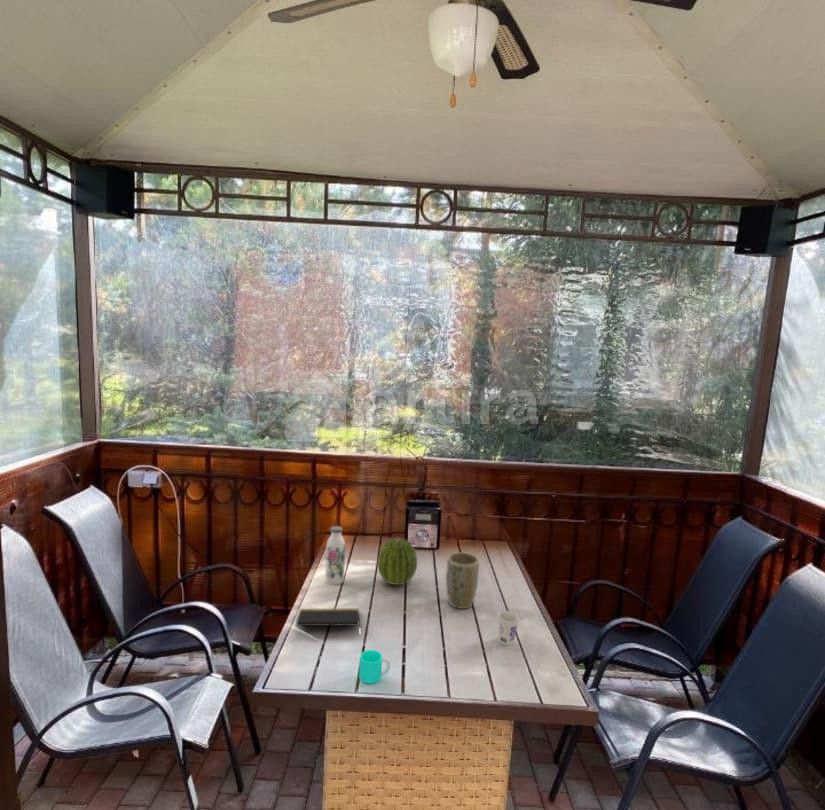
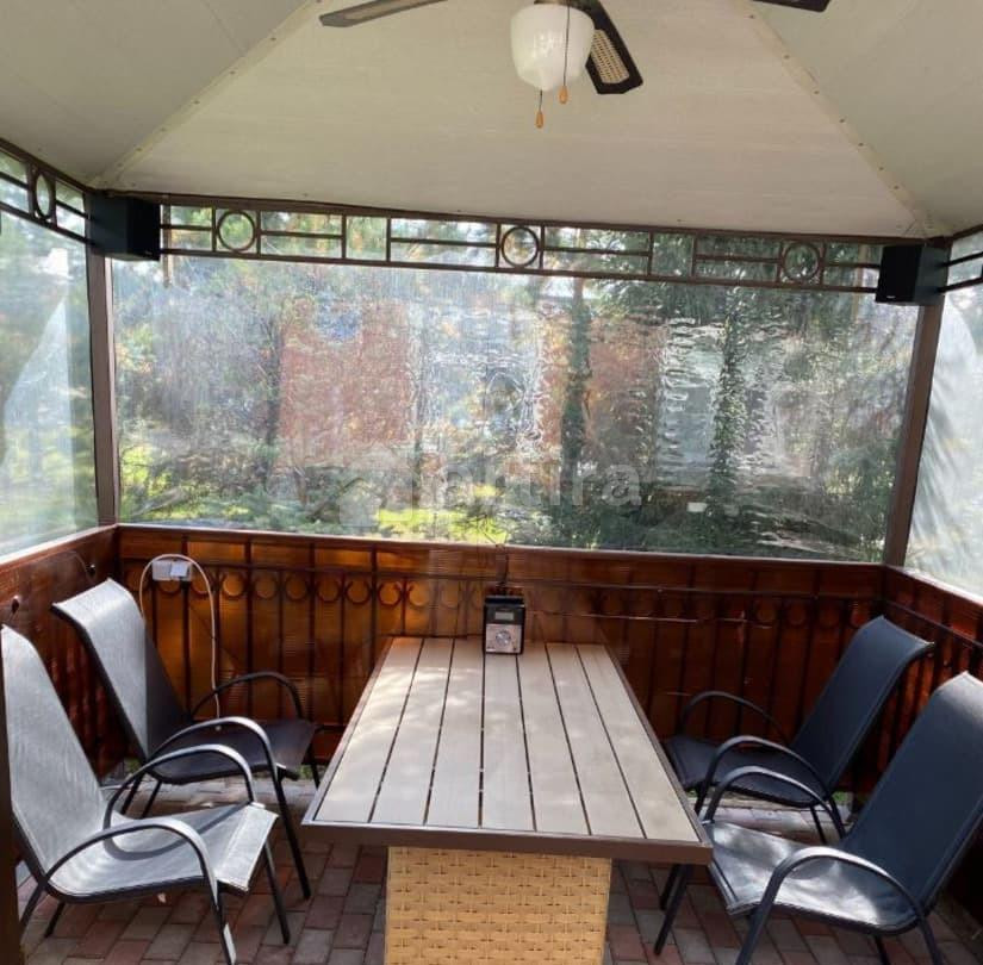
- water bottle [324,525,346,586]
- plant pot [445,551,480,610]
- notepad [295,608,360,627]
- cup [358,649,391,685]
- cup [497,610,520,646]
- fruit [377,537,418,586]
